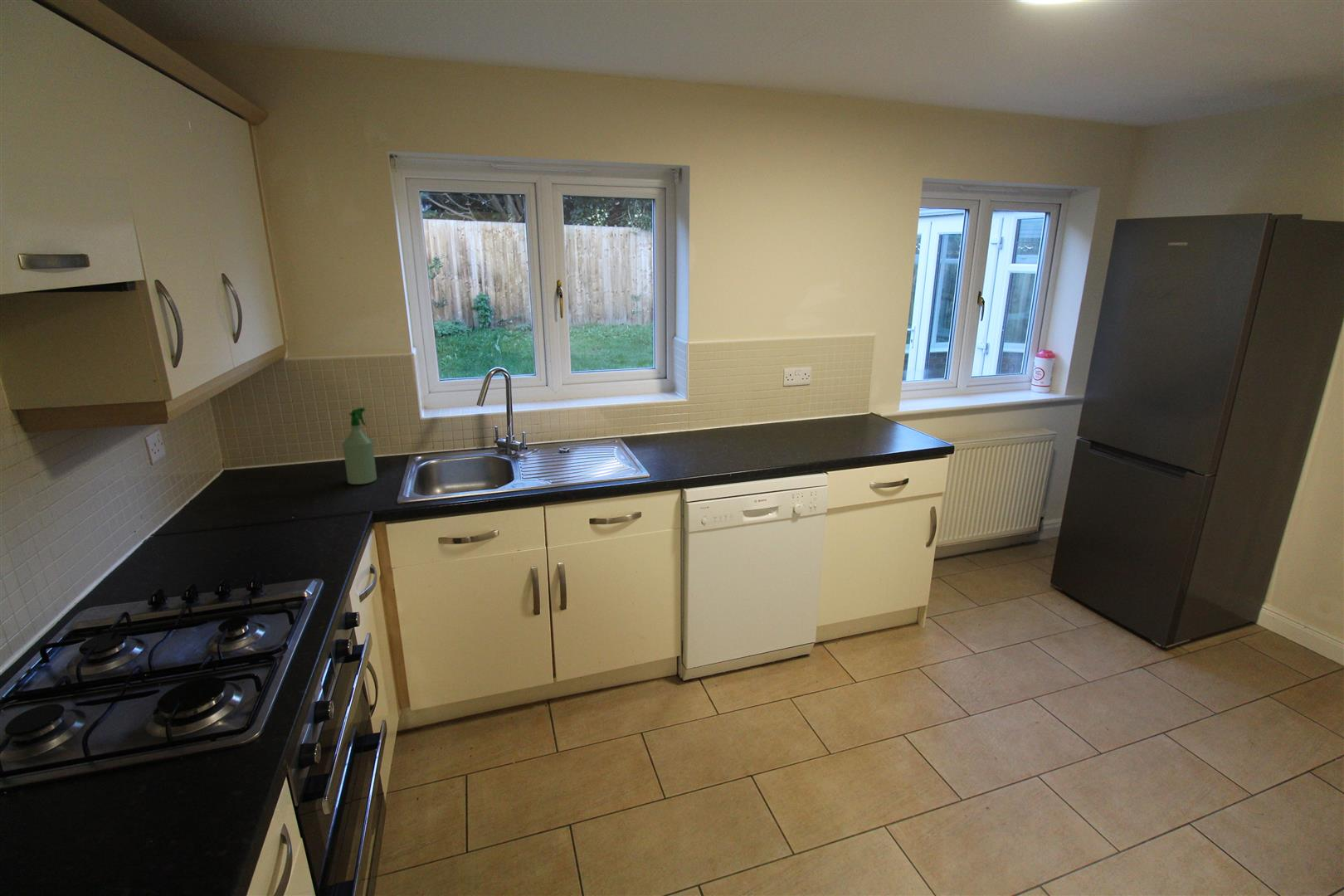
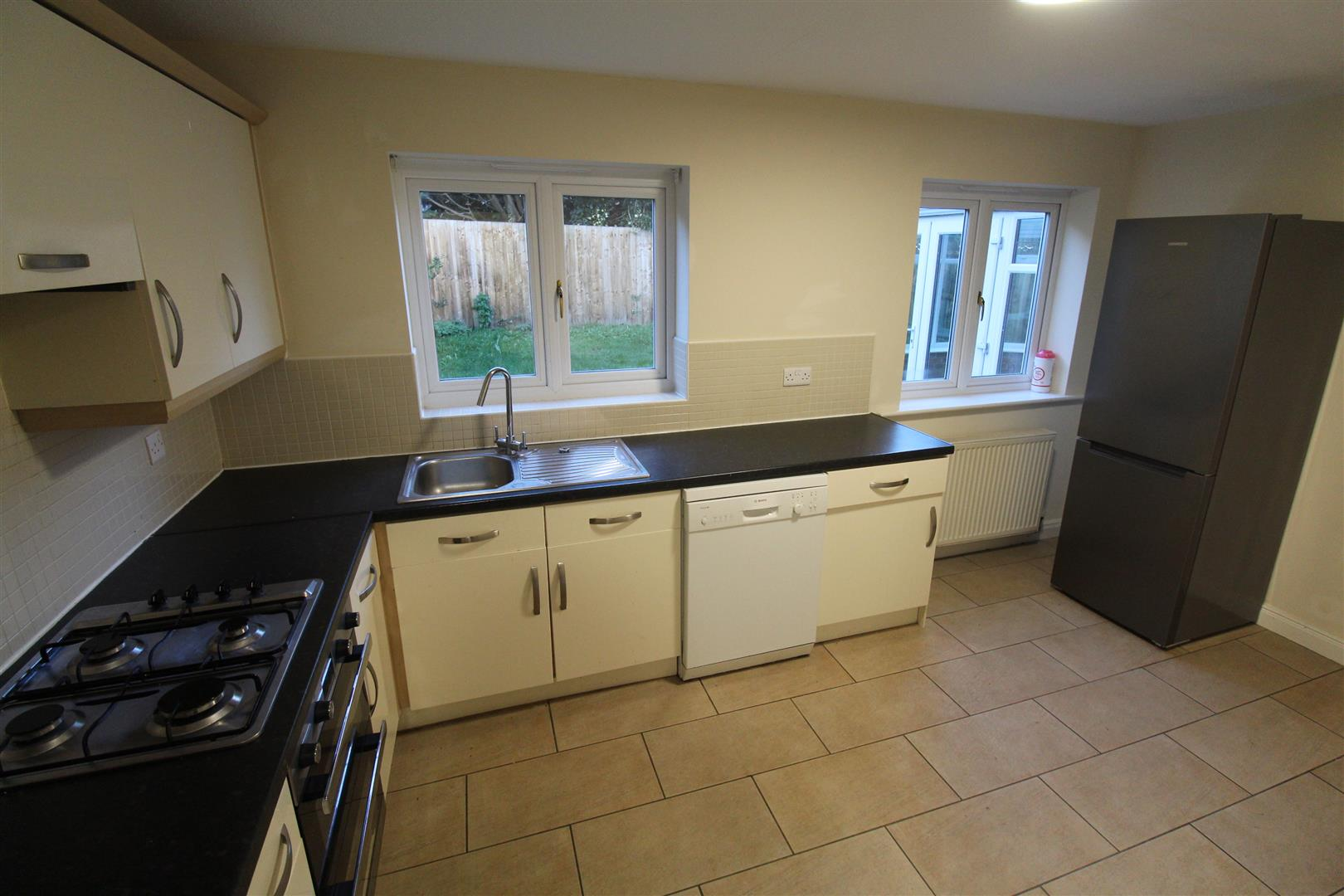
- spray bottle [341,407,377,485]
